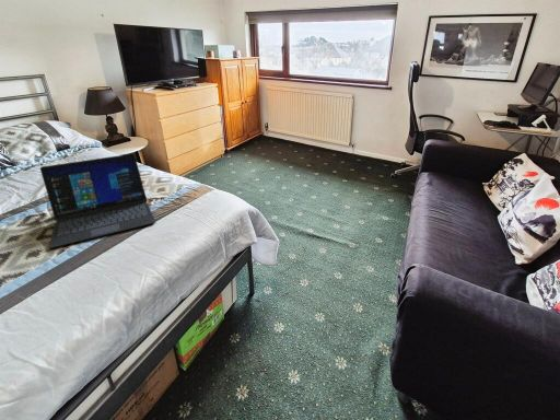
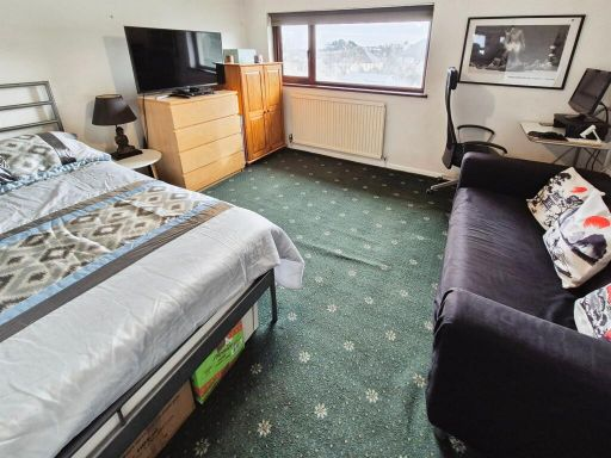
- laptop [39,153,156,249]
